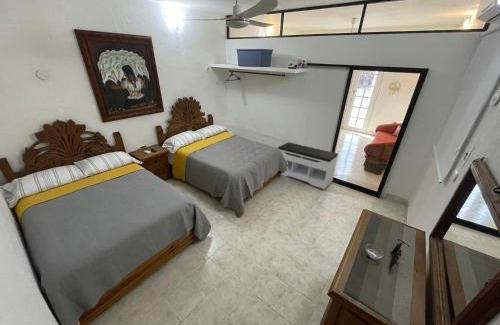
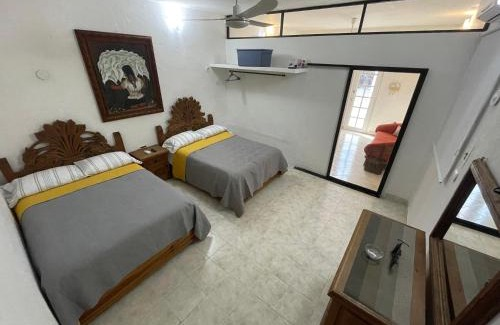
- bench [277,141,339,190]
